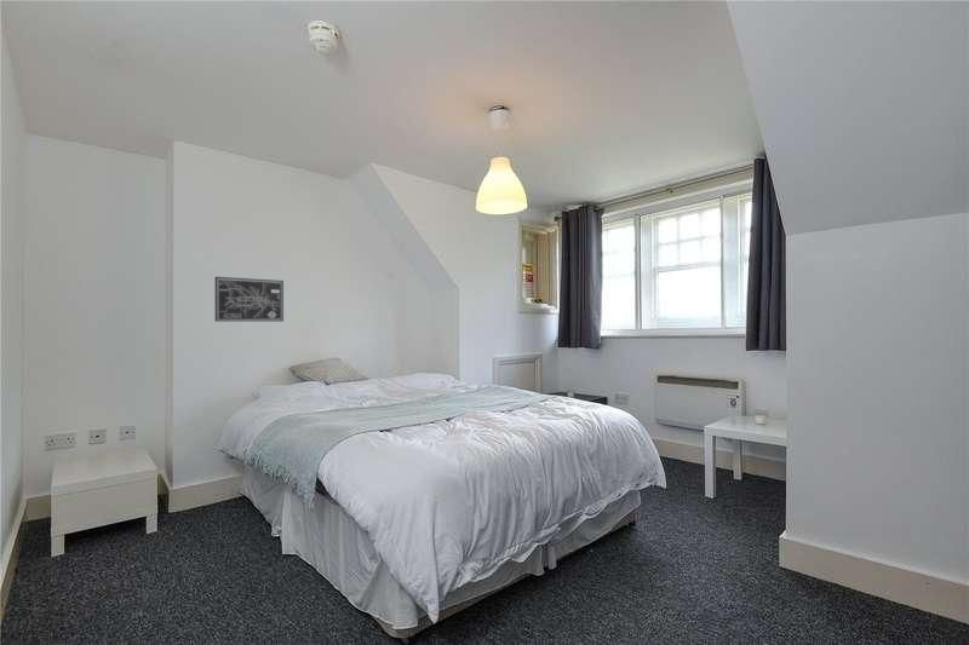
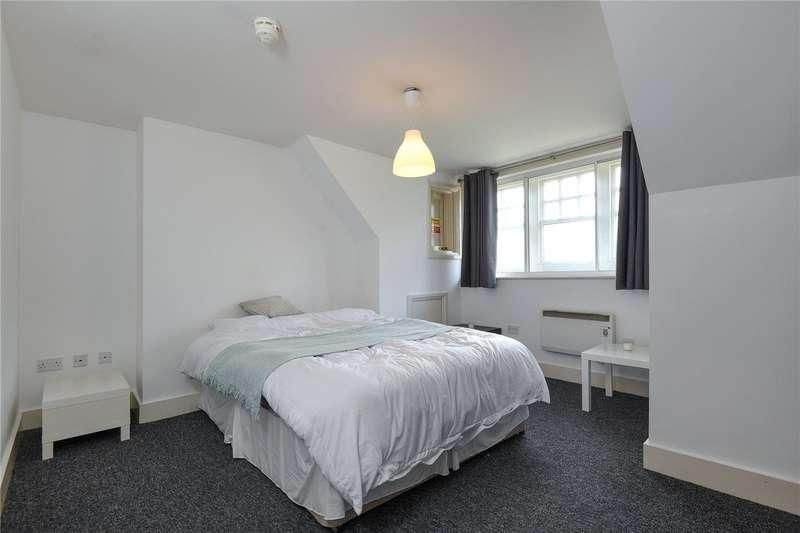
- wall art [214,276,285,323]
